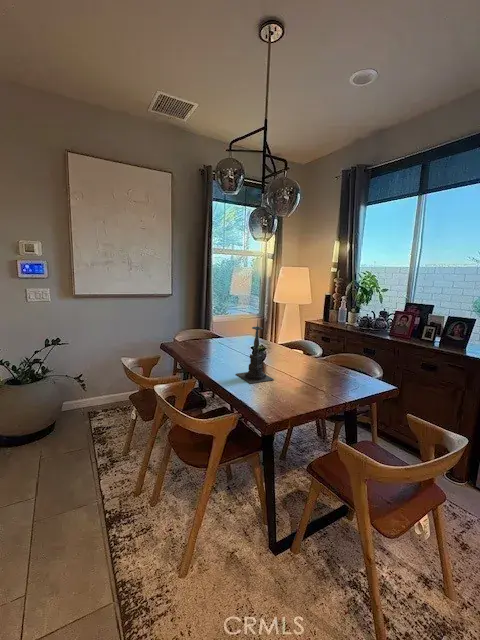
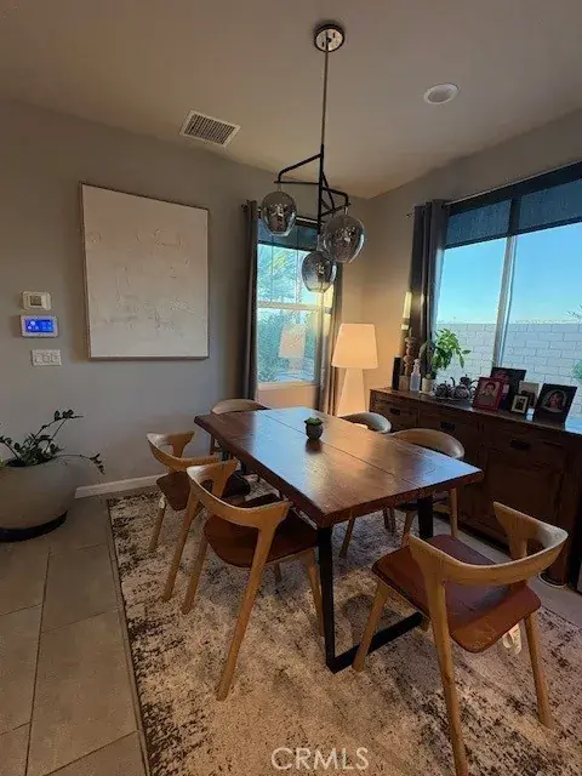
- candle holder [236,320,275,384]
